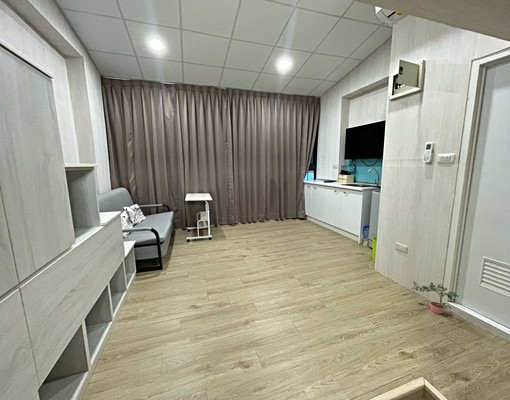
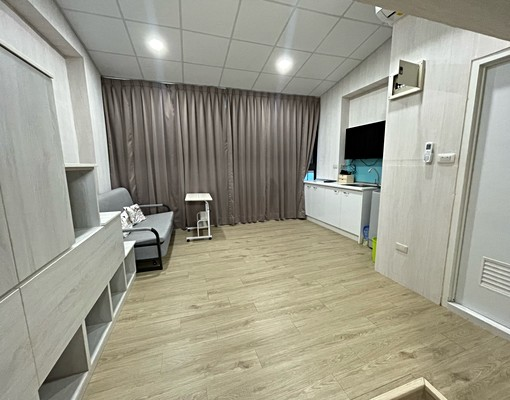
- potted plant [411,280,460,317]
